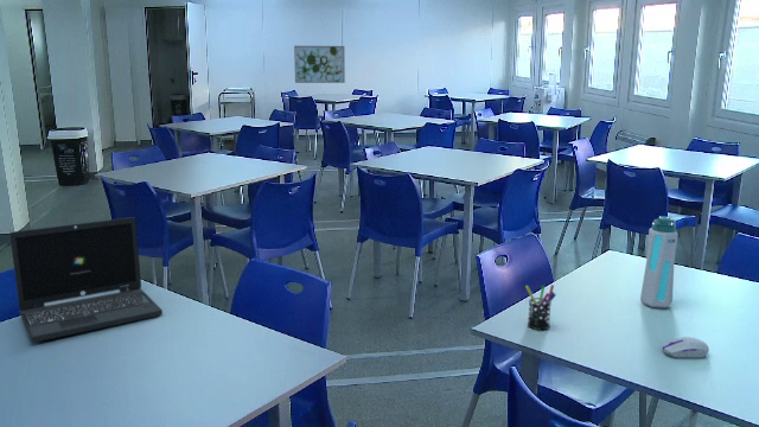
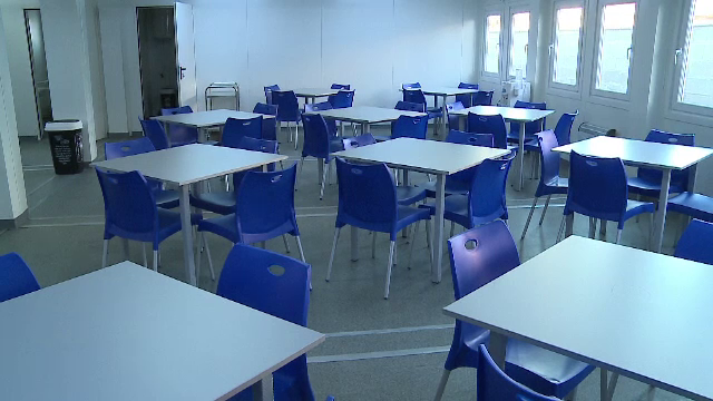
- wall art [293,45,346,84]
- computer mouse [661,336,710,358]
- laptop [8,216,164,344]
- water bottle [639,215,680,310]
- pen holder [524,283,557,331]
